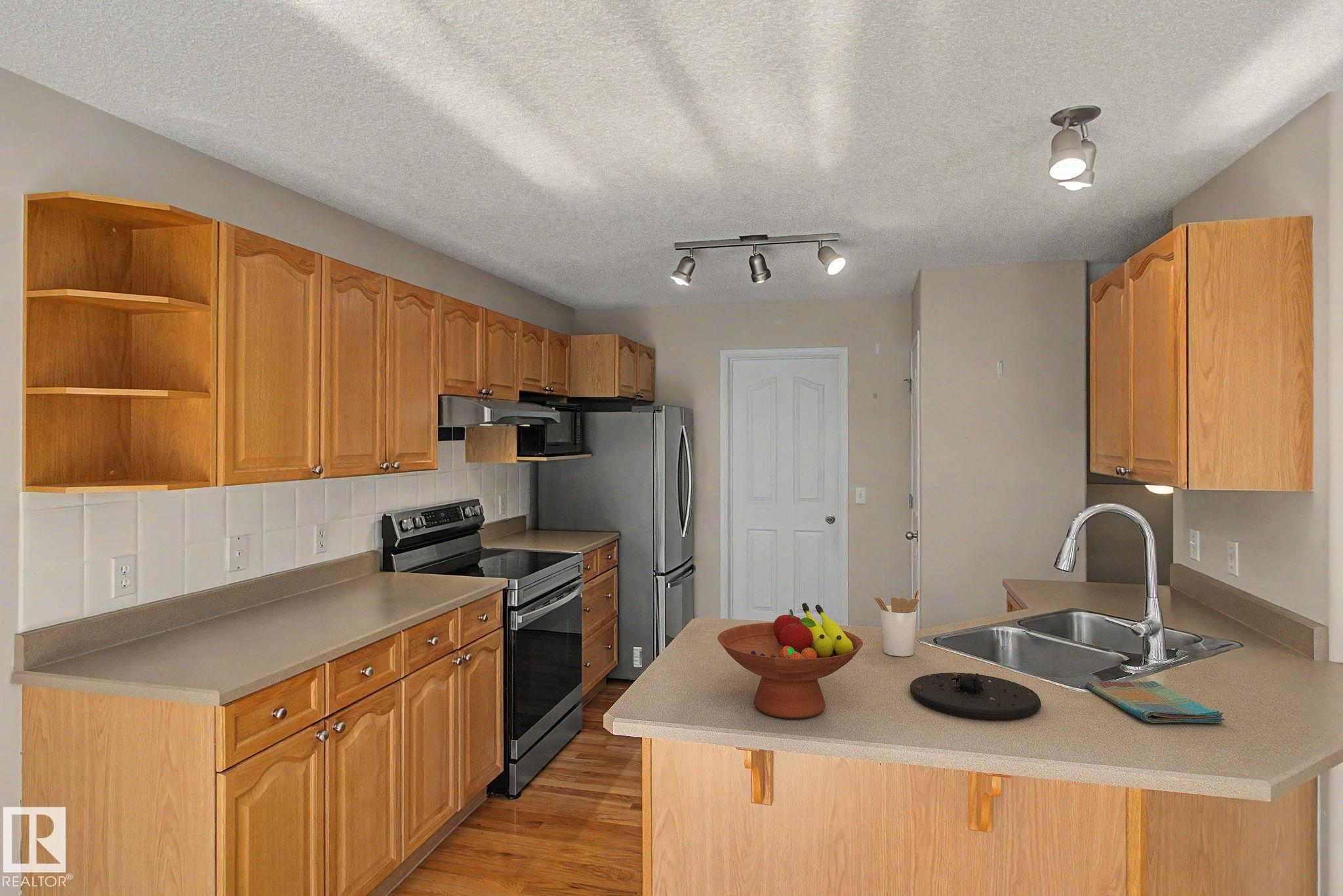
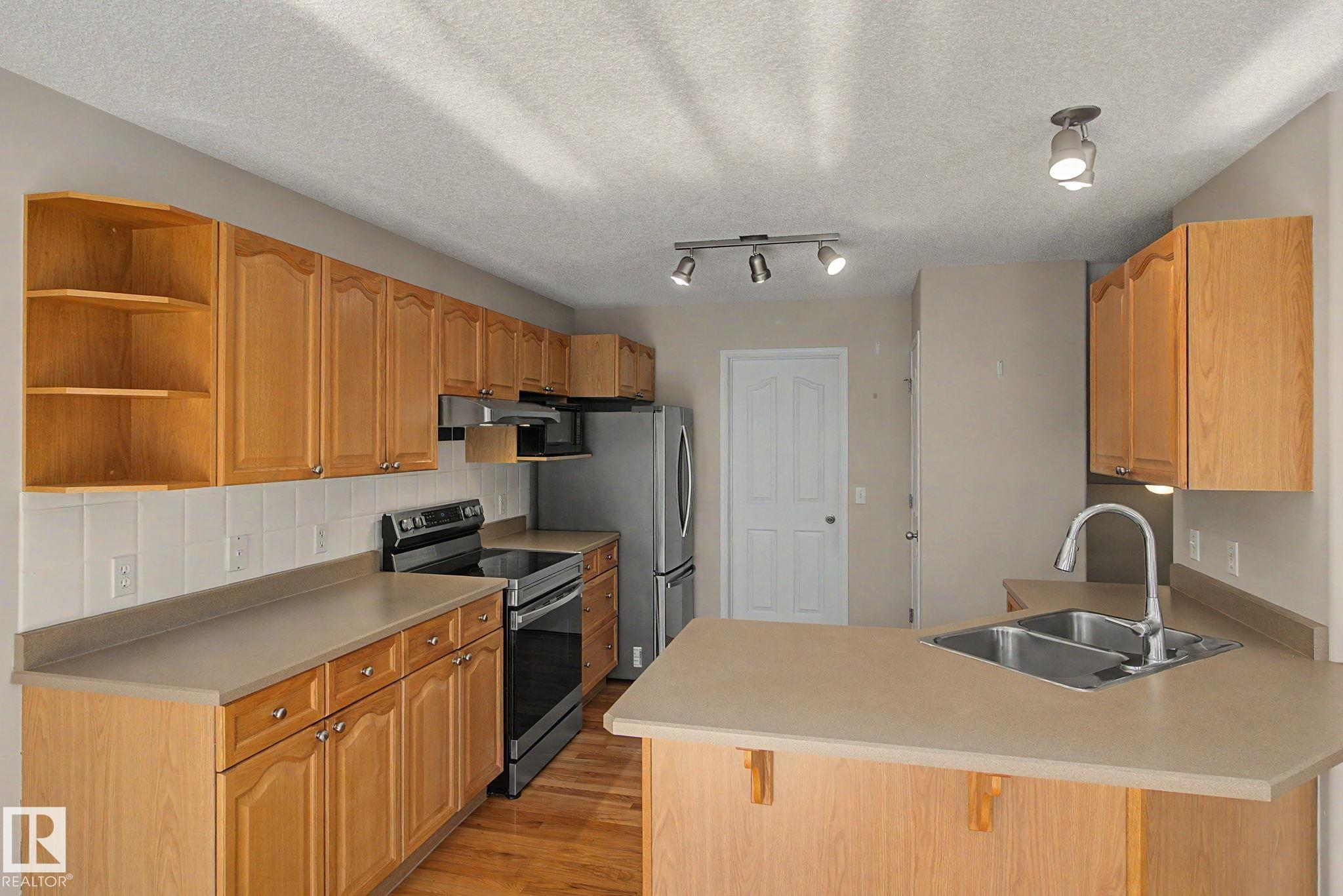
- fruit bowl [717,602,864,719]
- dish towel [1085,680,1226,724]
- plate [910,672,1041,720]
- utensil holder [873,588,920,657]
